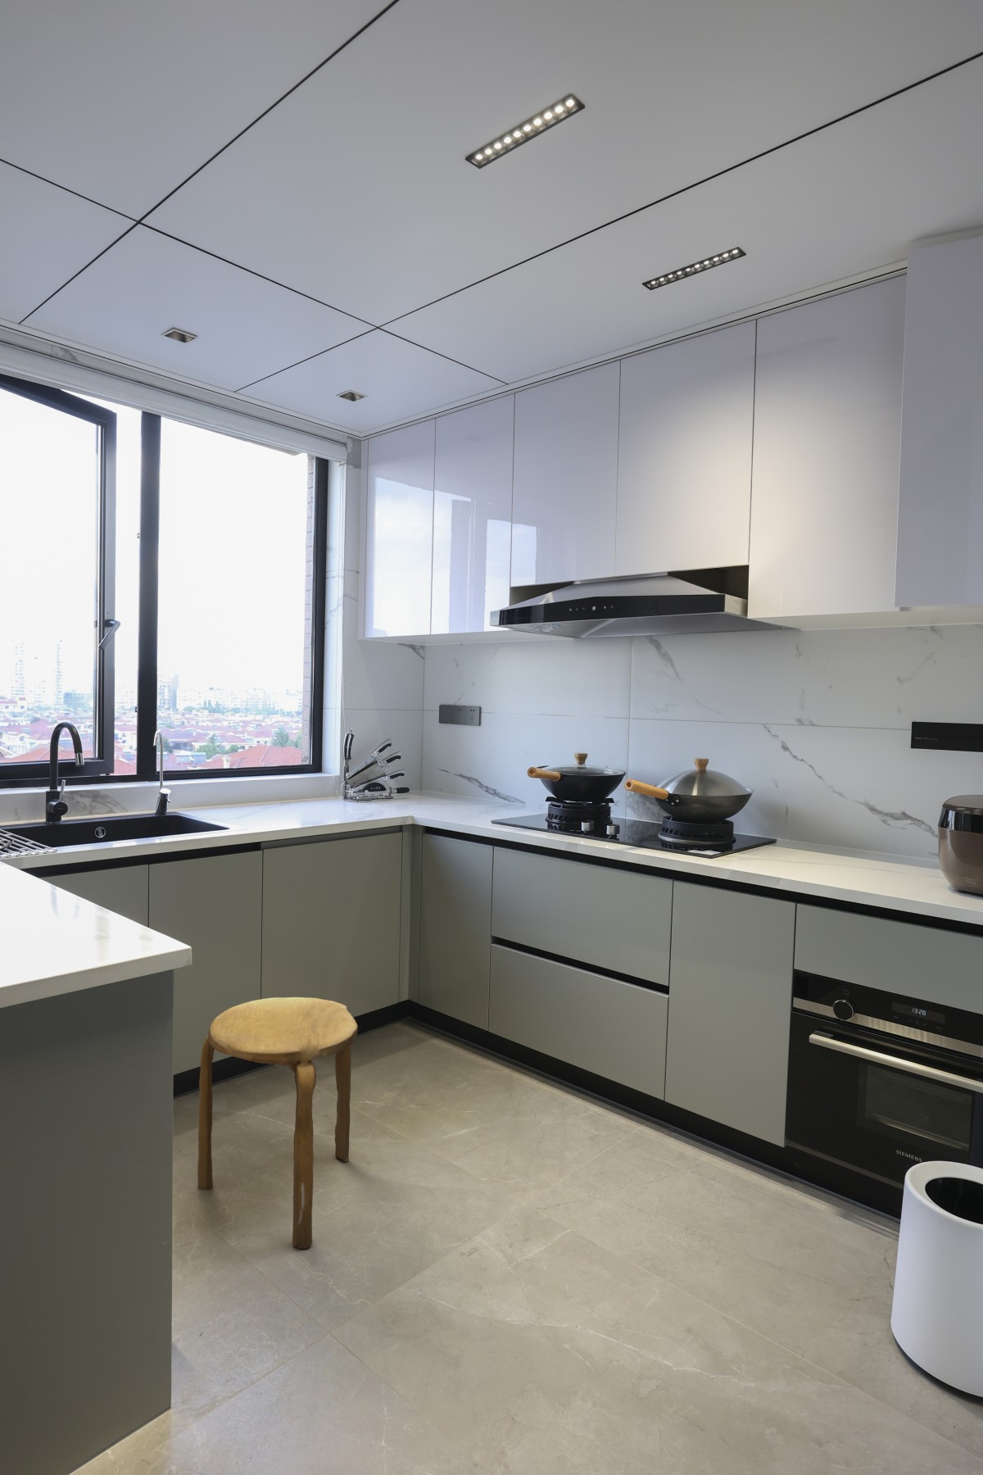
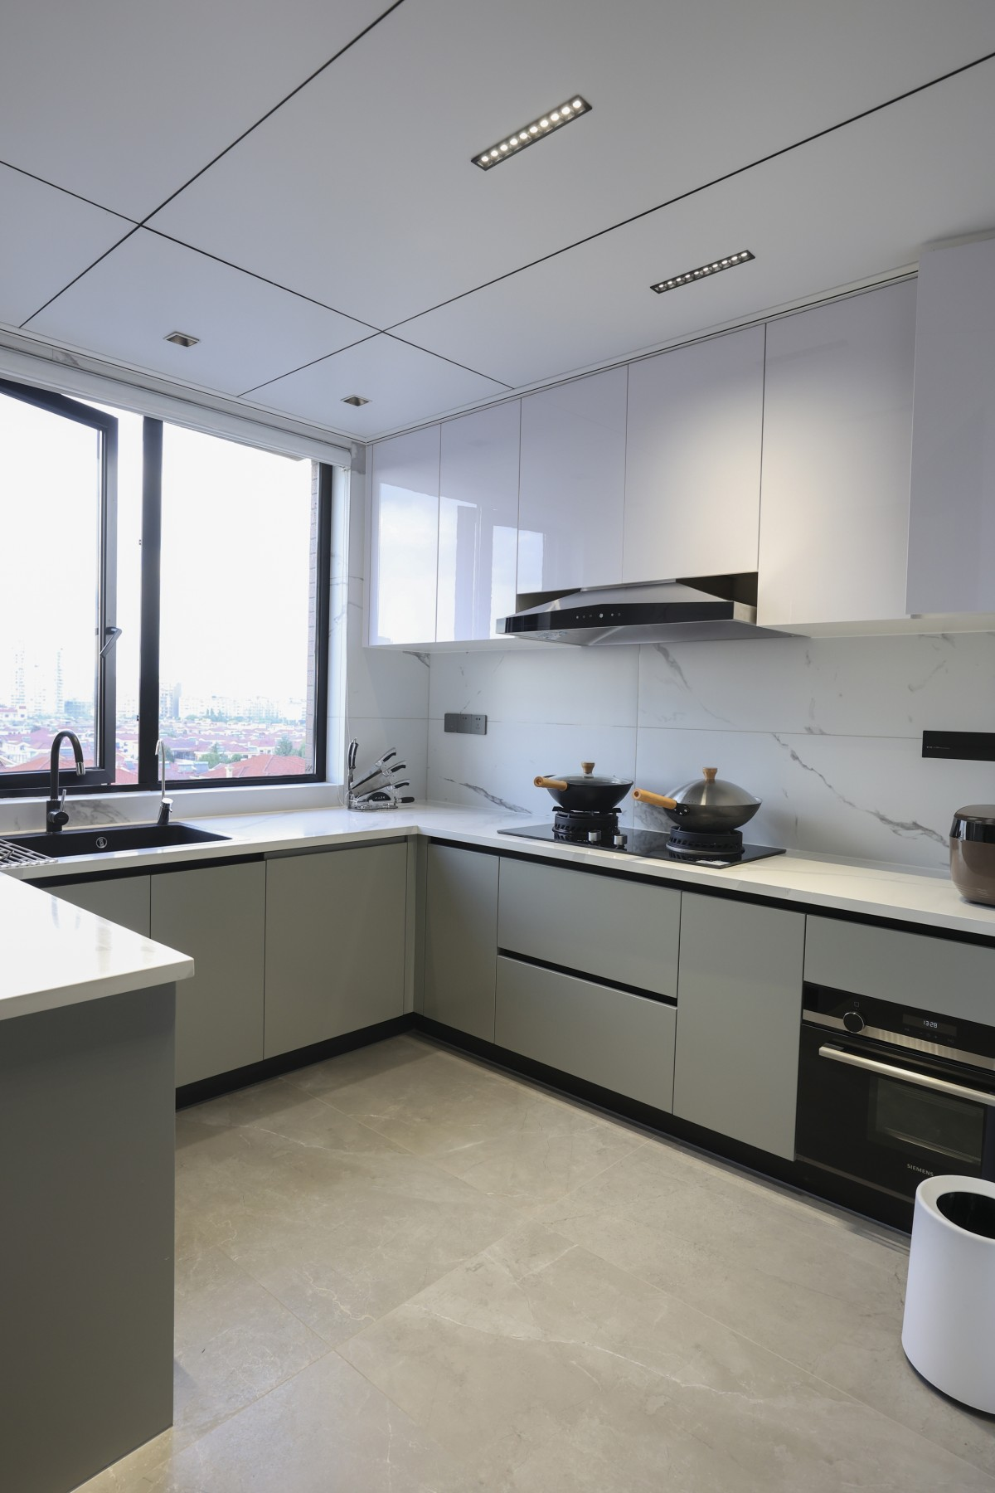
- stool [196,997,359,1249]
